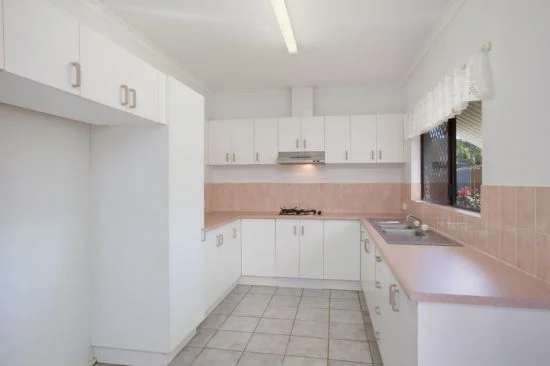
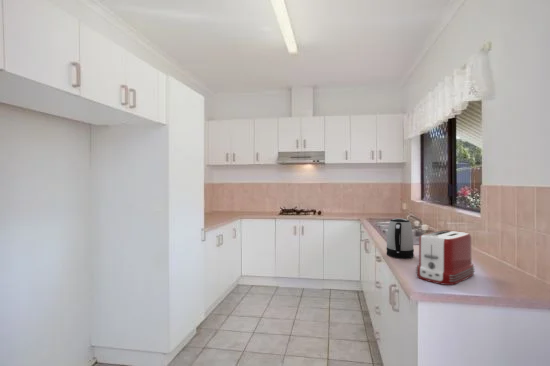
+ kettle [386,217,415,259]
+ toaster [415,229,476,286]
